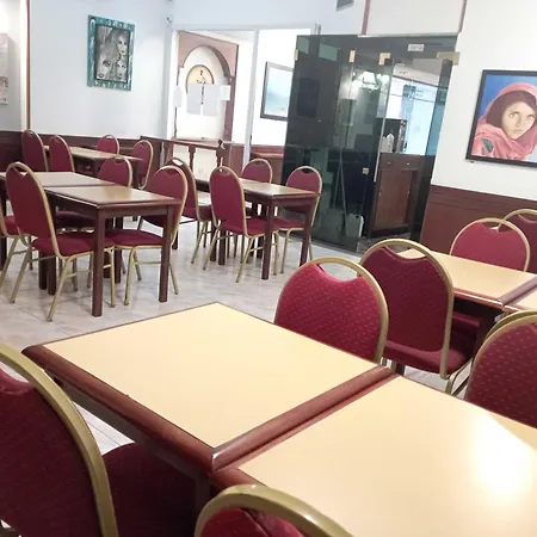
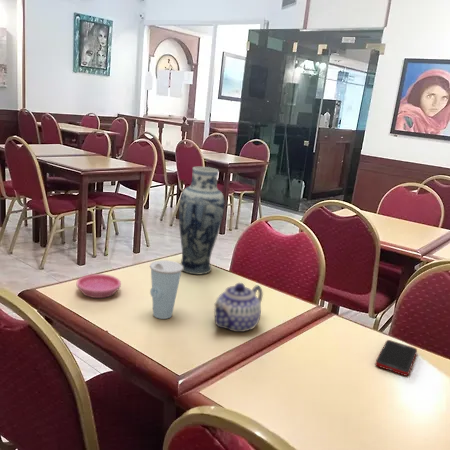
+ teapot [213,282,264,333]
+ saucer [76,273,122,299]
+ vase [178,166,225,276]
+ cell phone [374,339,418,377]
+ cup [149,259,183,320]
